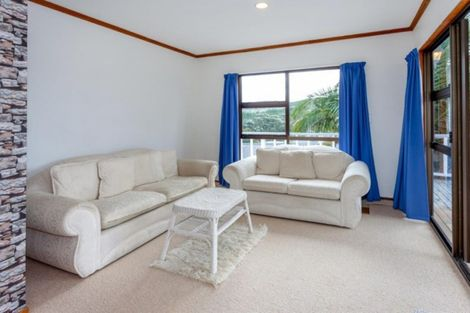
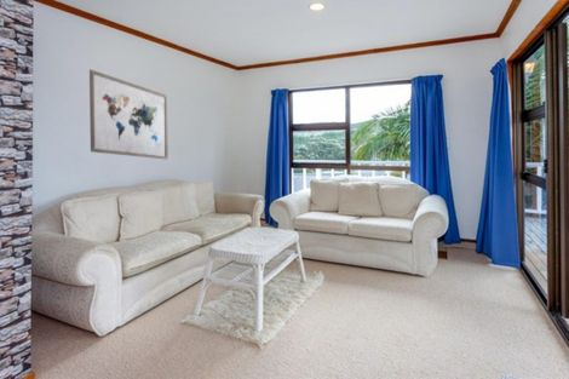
+ wall art [88,69,169,160]
